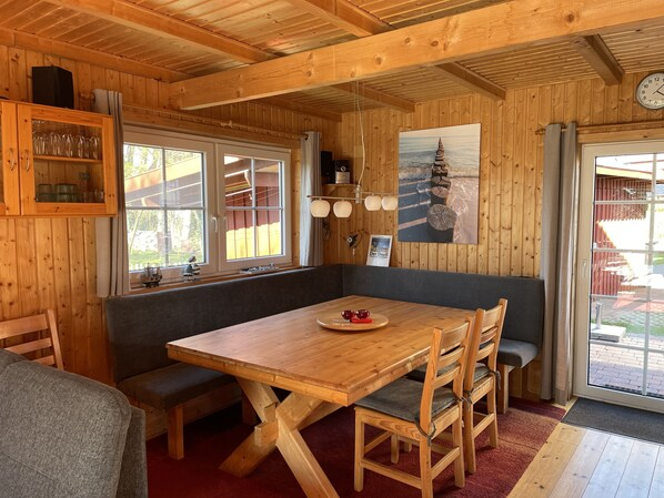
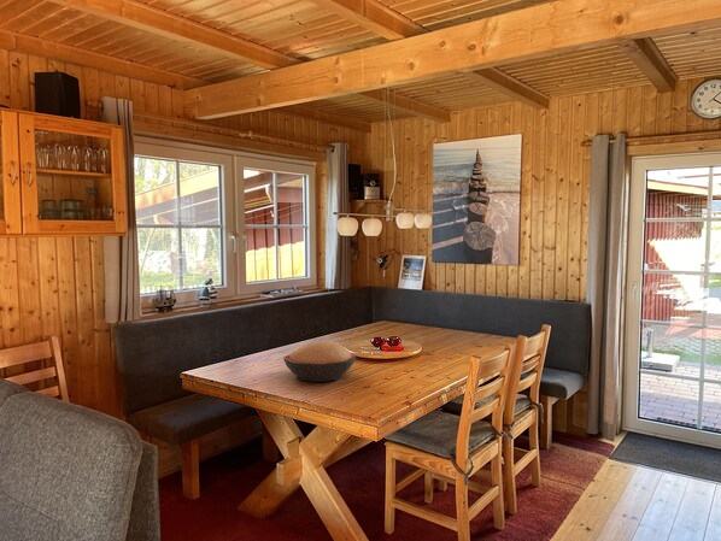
+ decorative bowl [282,340,358,383]
